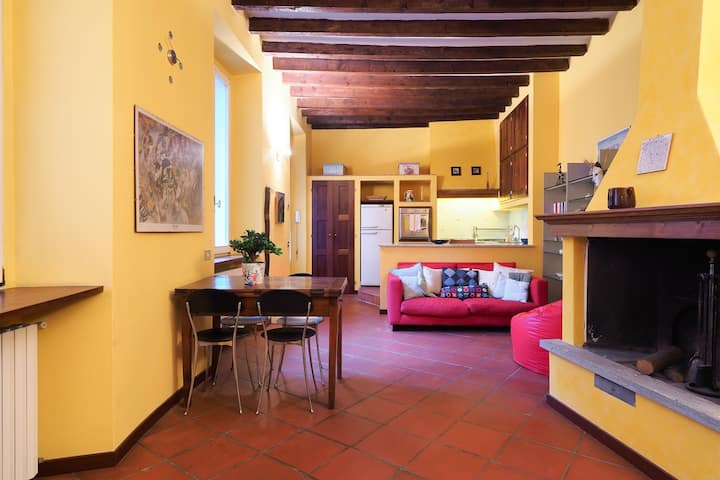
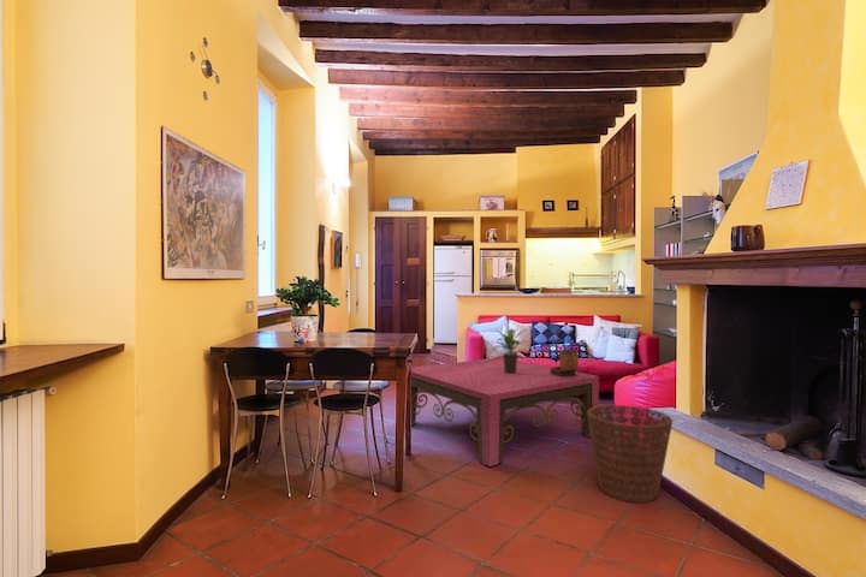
+ decorative box [548,349,581,377]
+ basket [587,404,674,504]
+ coffee table [410,356,600,468]
+ potted plant [491,327,534,374]
